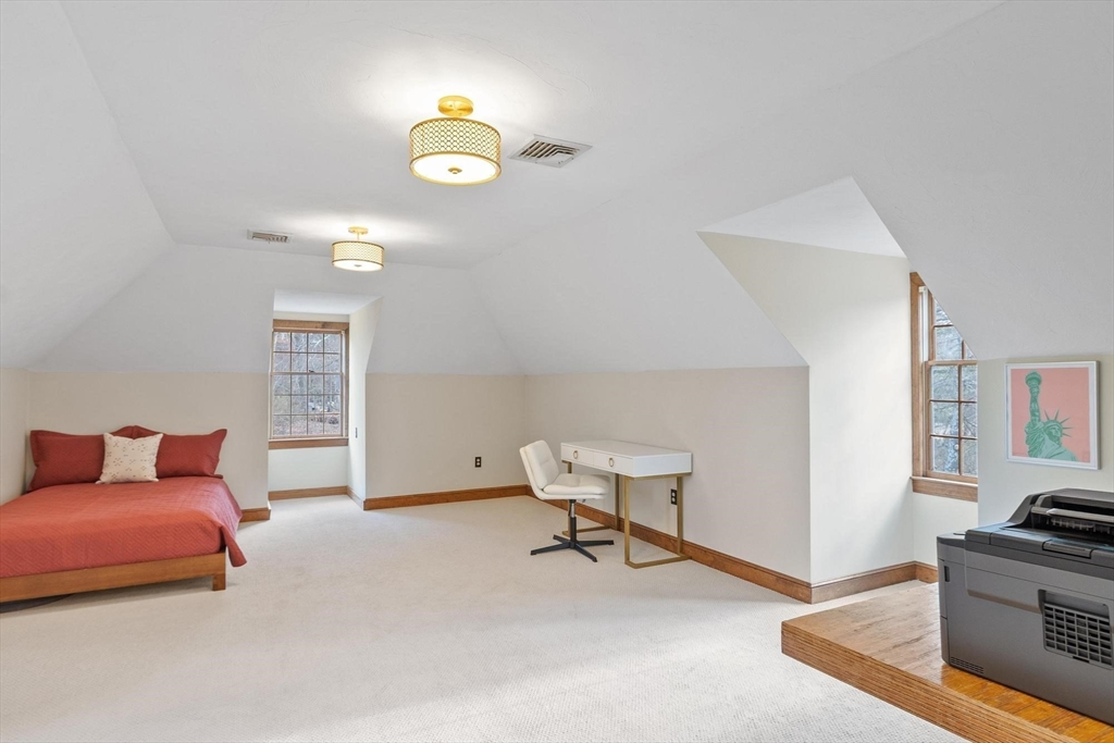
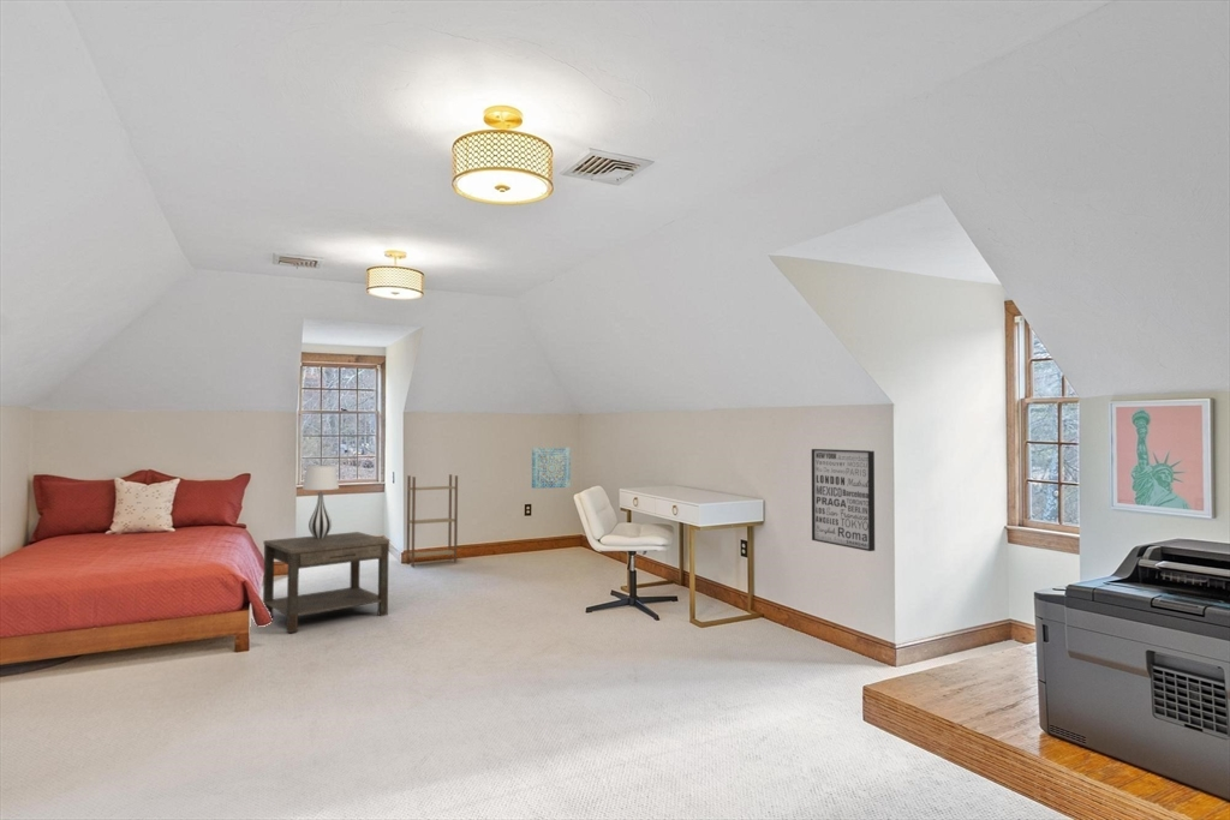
+ table lamp [301,465,340,539]
+ shelving unit [405,473,459,568]
+ wall art [531,447,572,490]
+ side table [262,531,390,634]
+ wall art [811,448,876,552]
